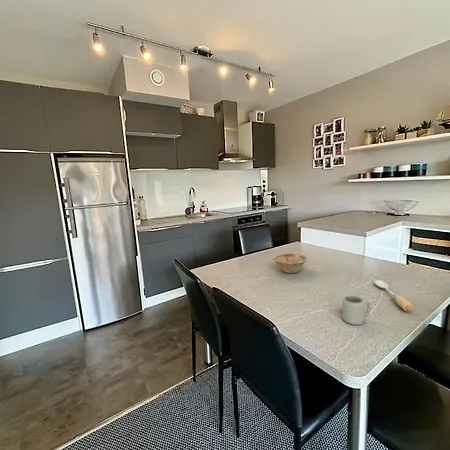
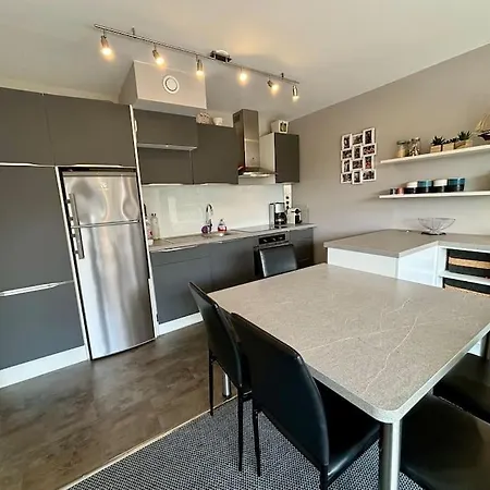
- cup [341,294,372,326]
- dish [272,252,309,274]
- spoon [373,279,414,312]
